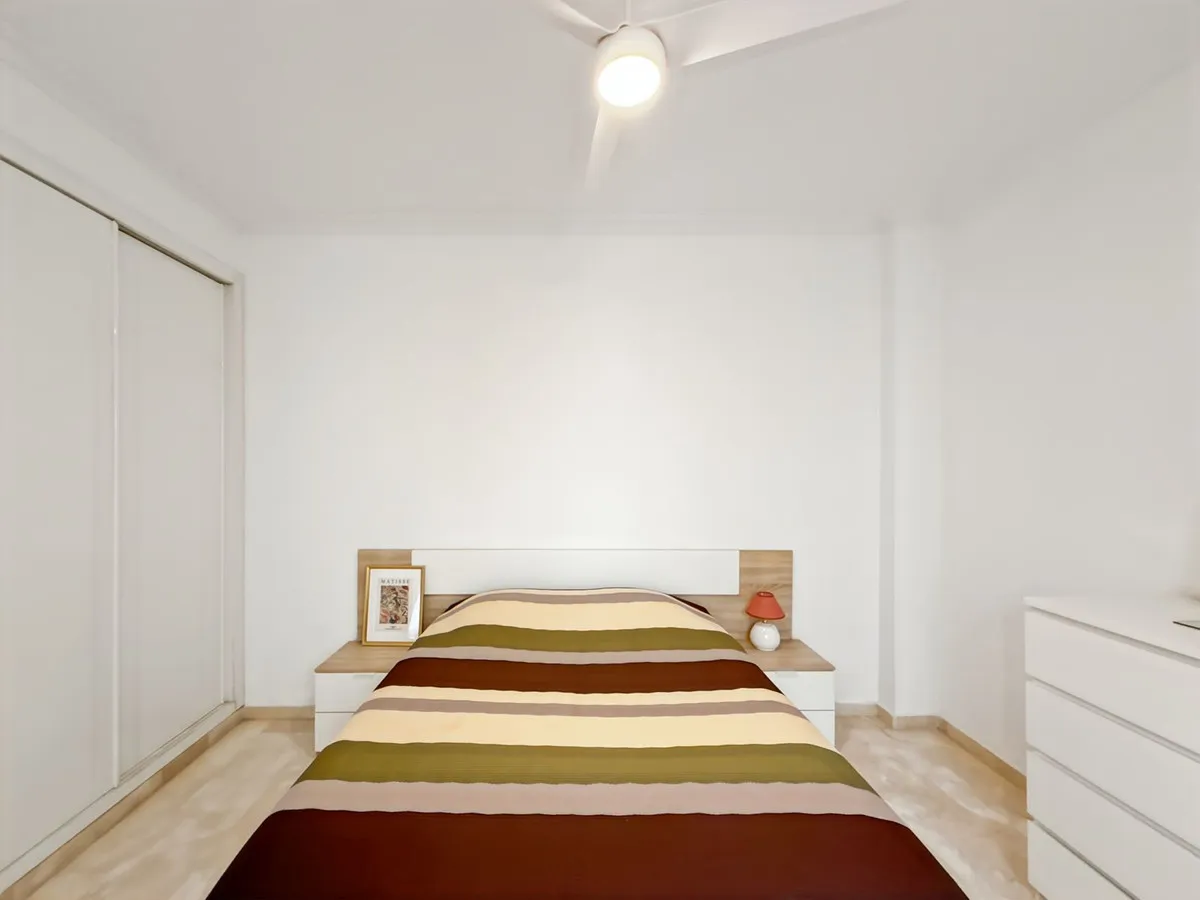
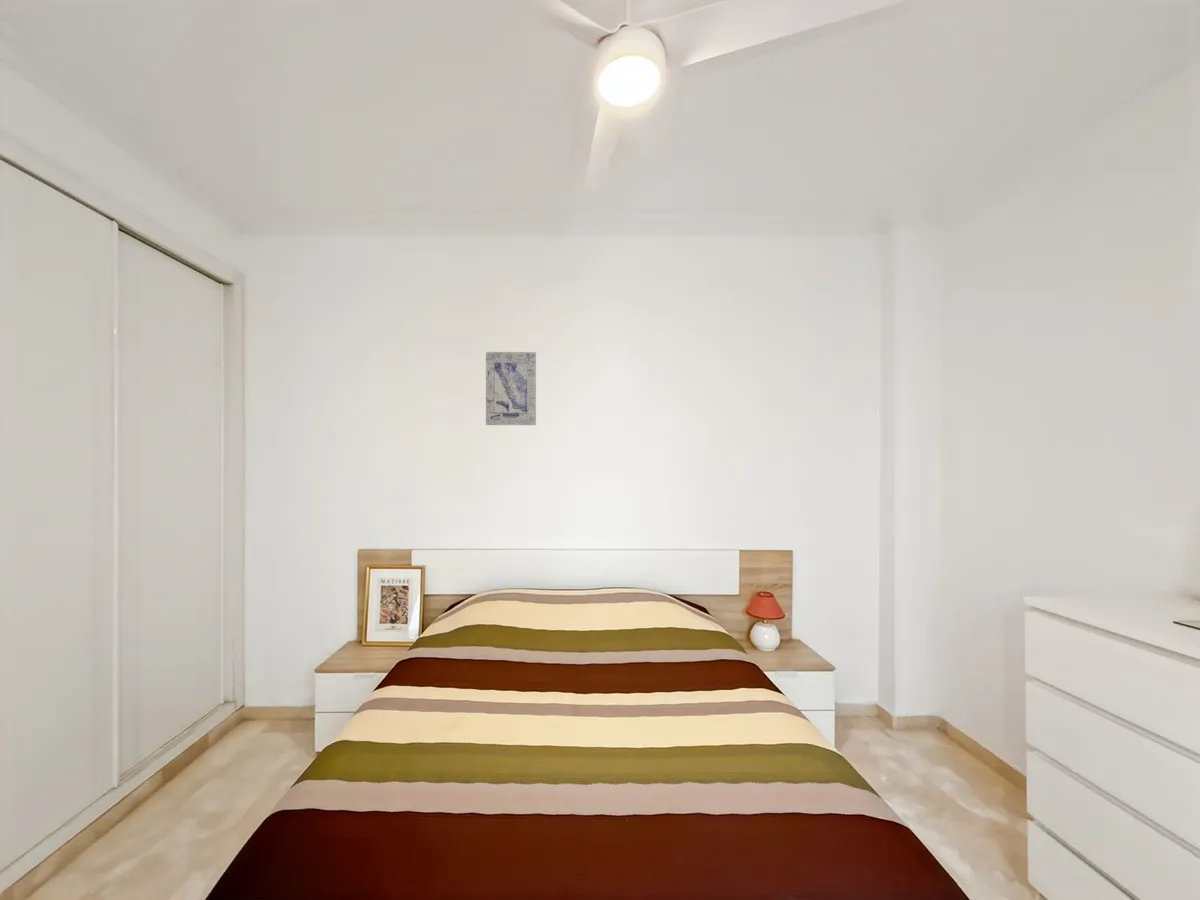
+ wall art [485,351,537,426]
